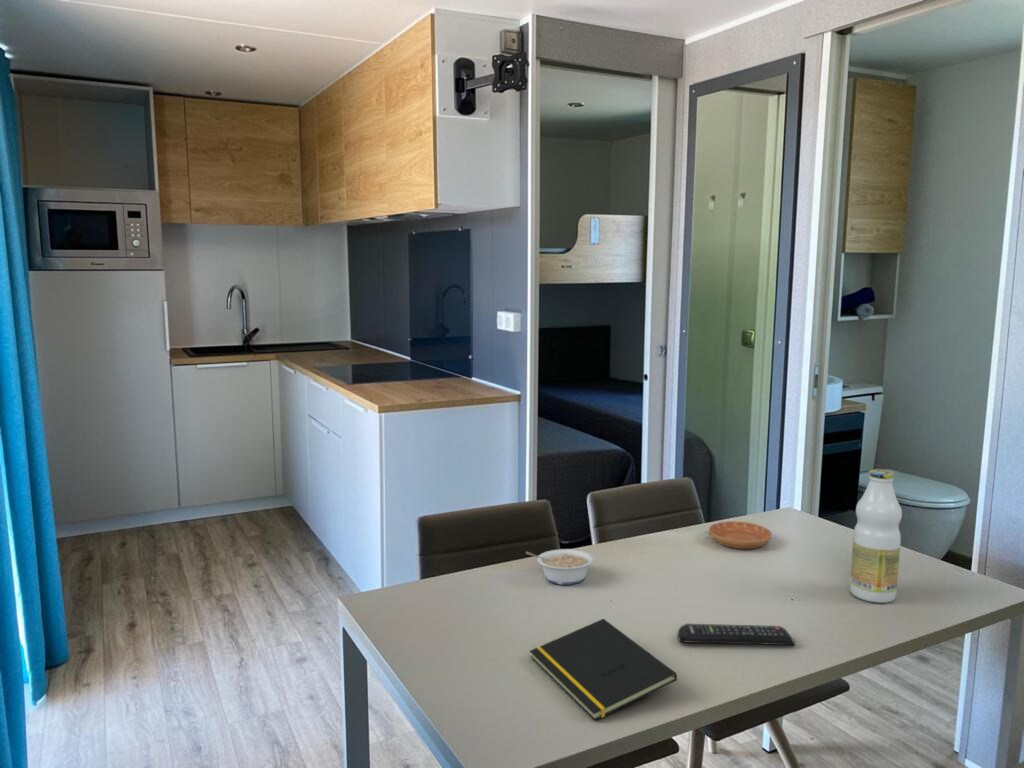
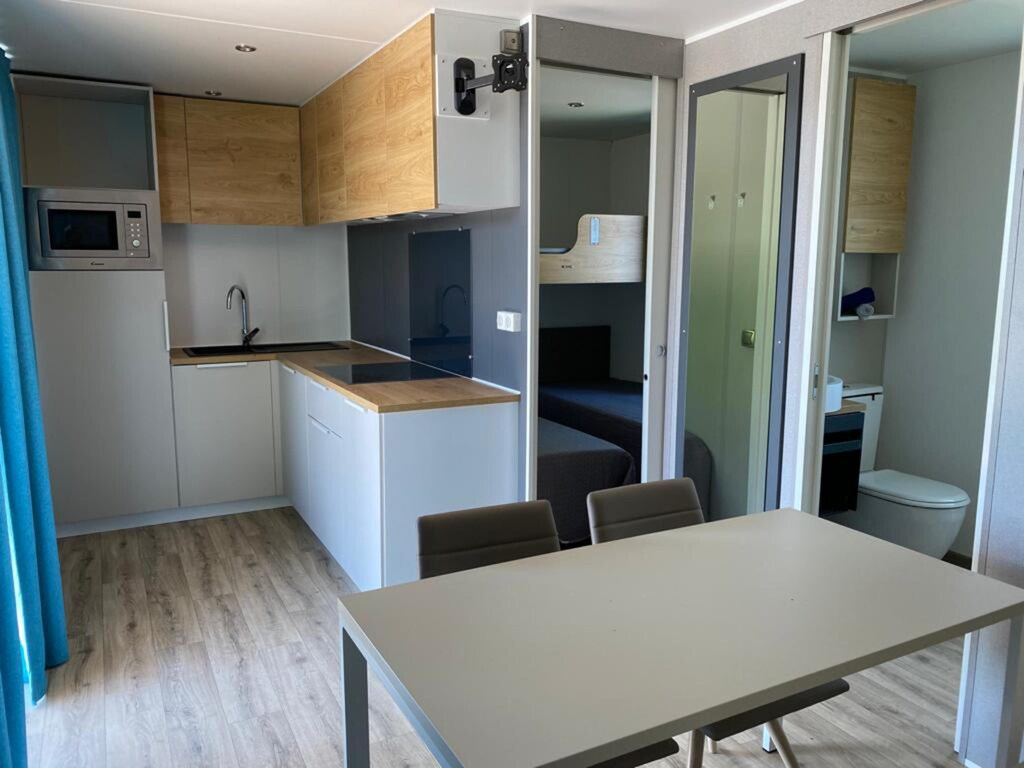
- notepad [529,618,678,721]
- saucer [708,520,773,550]
- remote control [677,623,796,646]
- bottle [849,468,903,604]
- legume [525,548,596,586]
